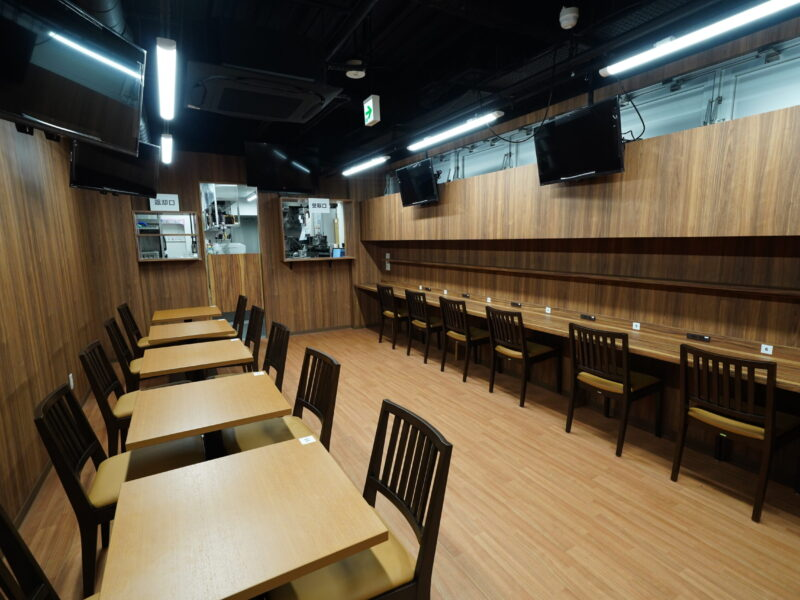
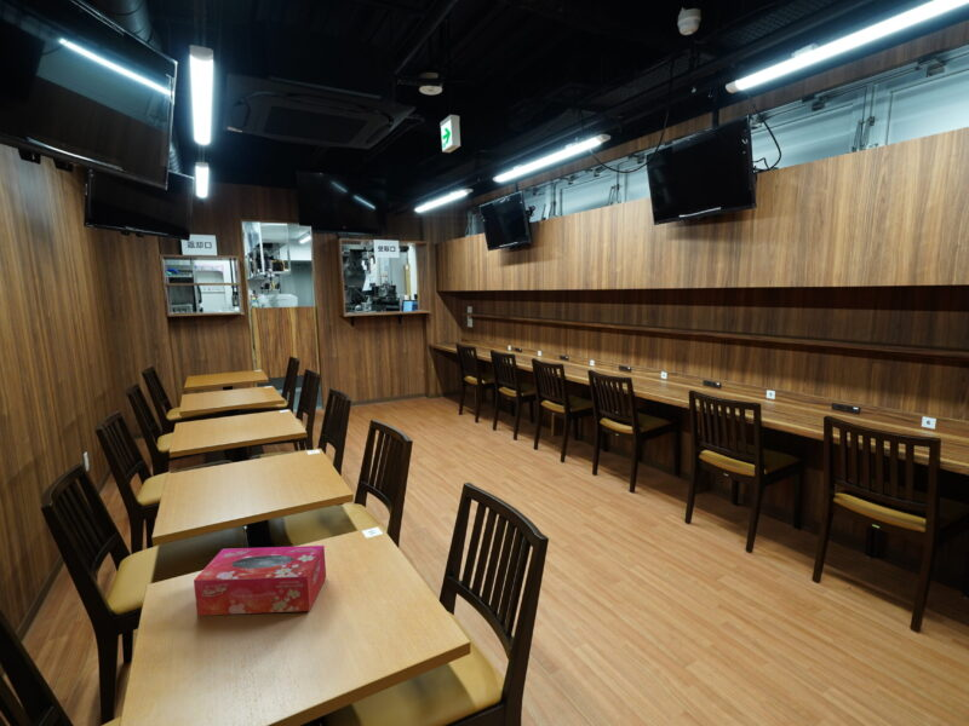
+ tissue box [193,544,327,617]
